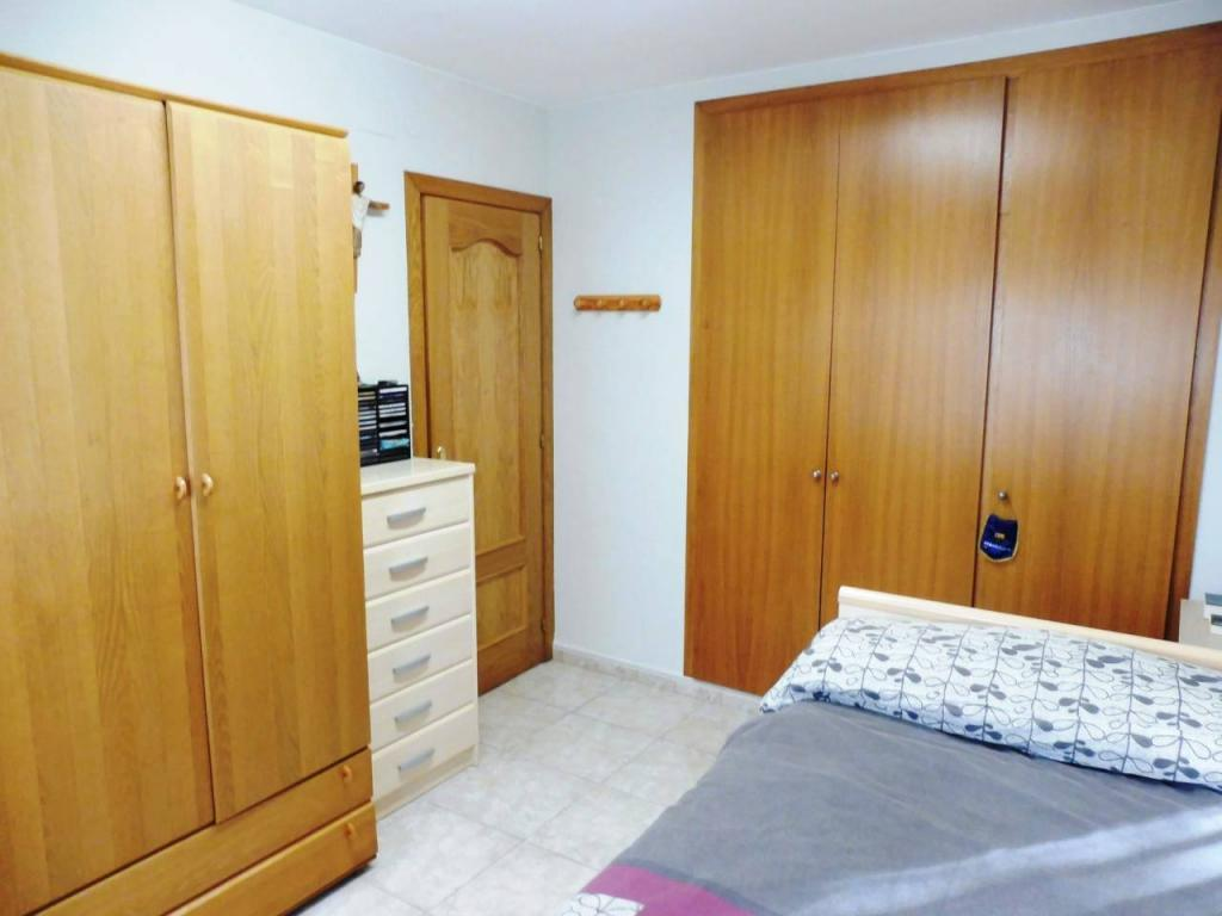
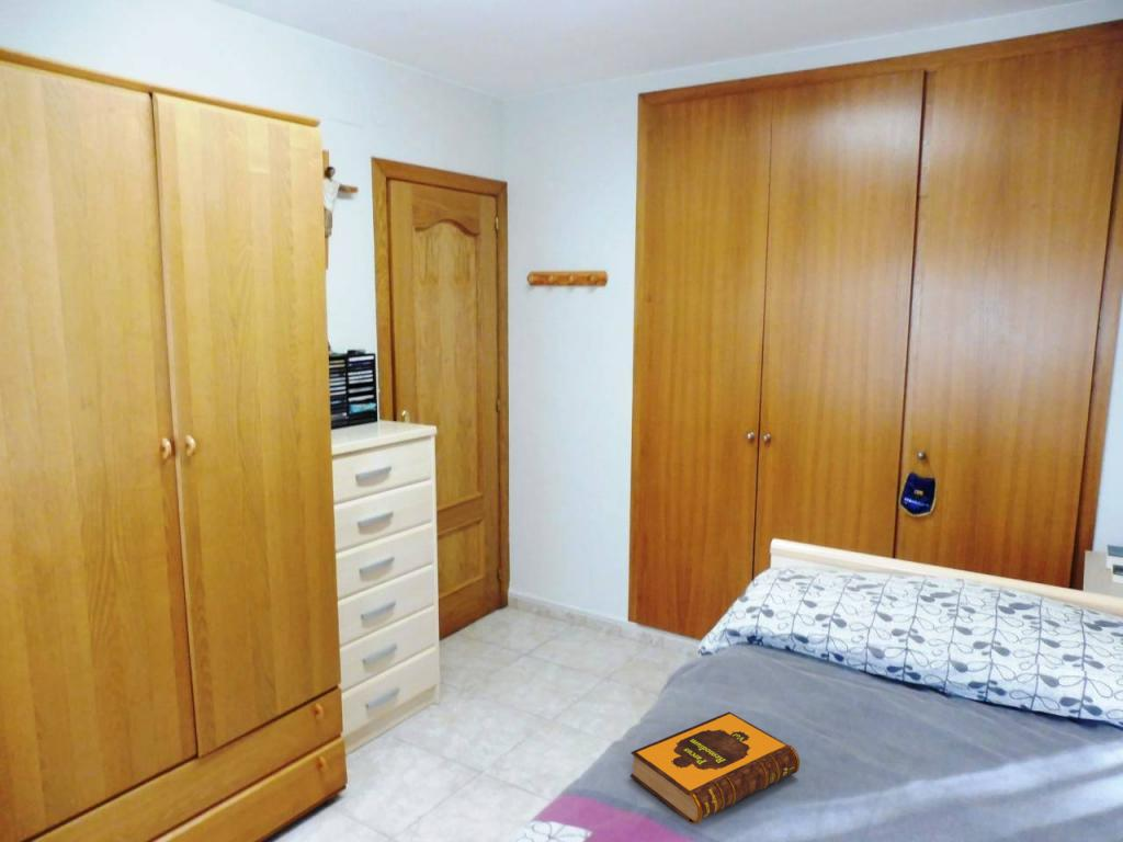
+ hardback book [629,710,801,824]
